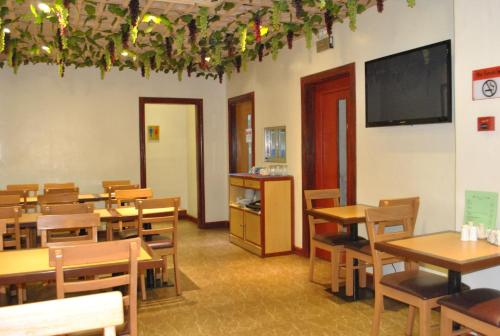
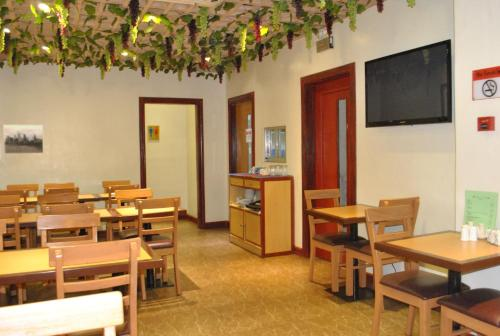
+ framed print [3,124,44,155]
